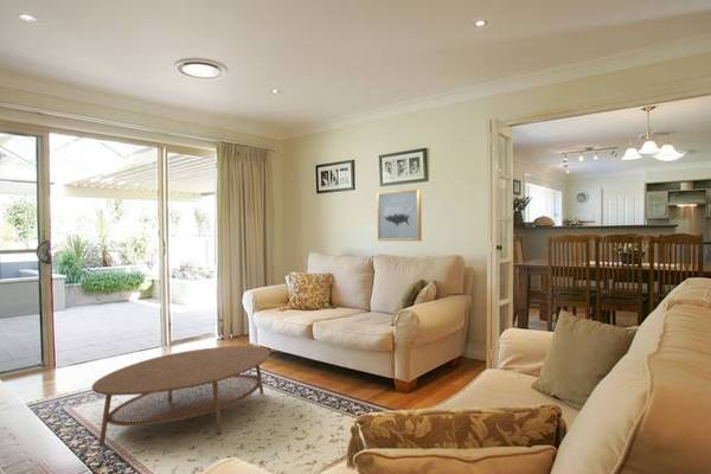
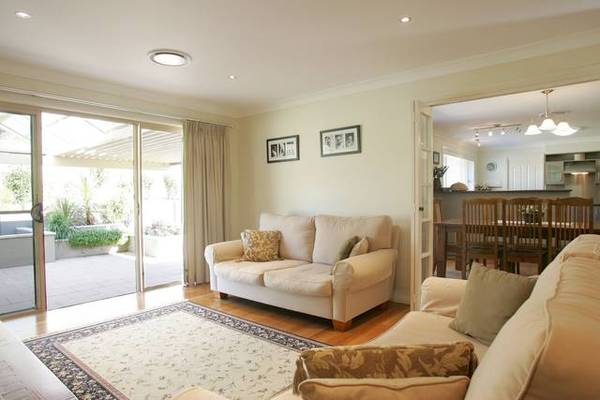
- coffee table [91,345,271,448]
- wall art [376,188,423,242]
